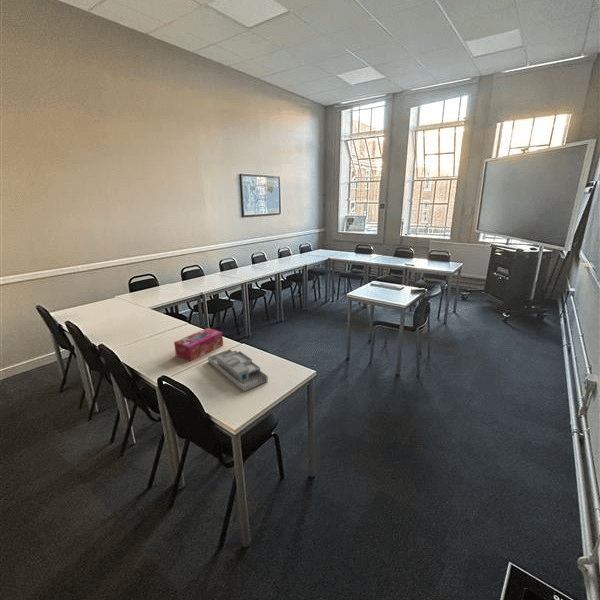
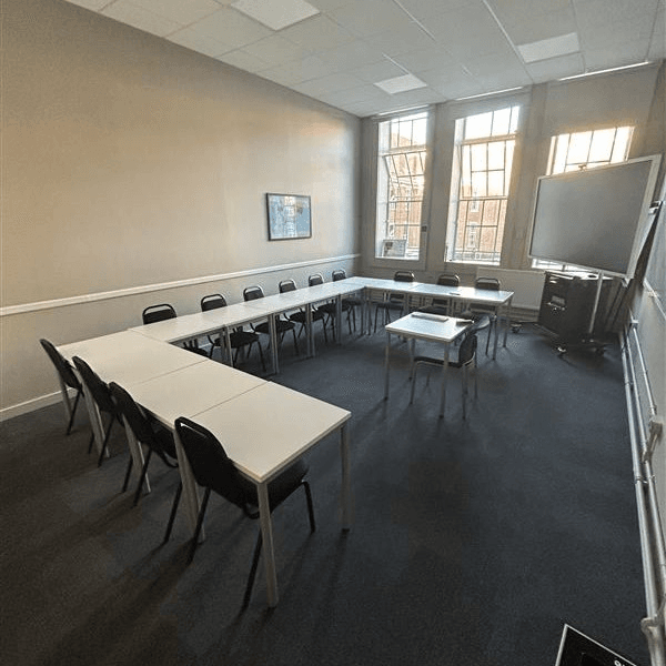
- desk organizer [207,349,269,392]
- tissue box [173,327,224,362]
